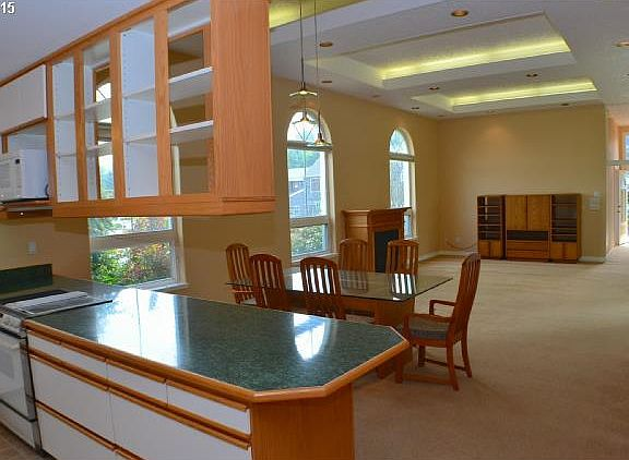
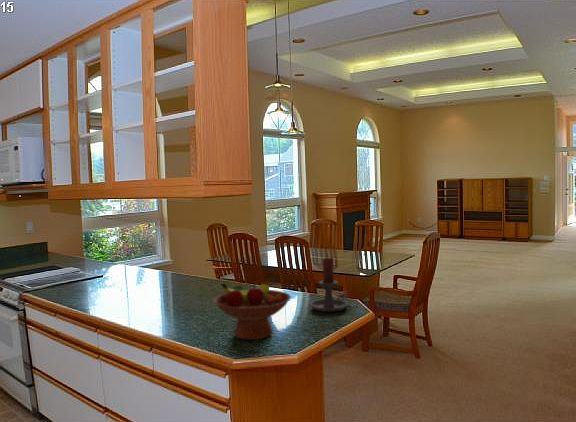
+ candle holder [310,256,349,313]
+ fruit bowl [212,282,292,341]
